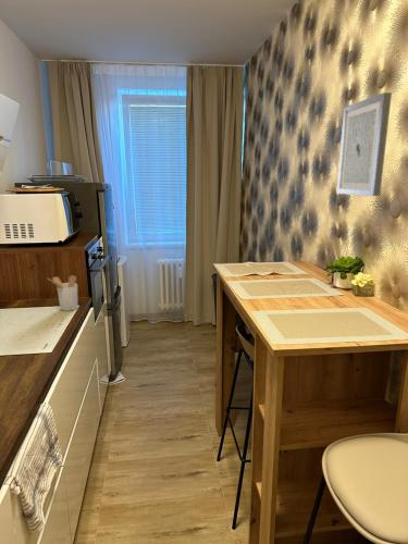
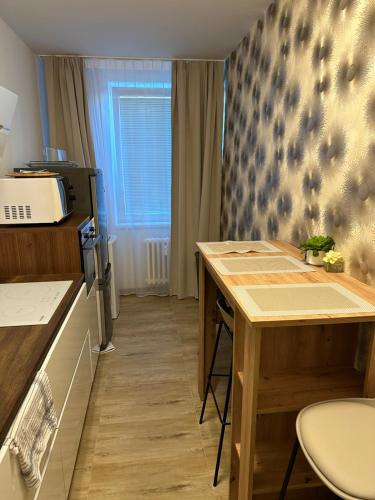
- wall art [335,91,393,197]
- utensil holder [47,274,78,312]
